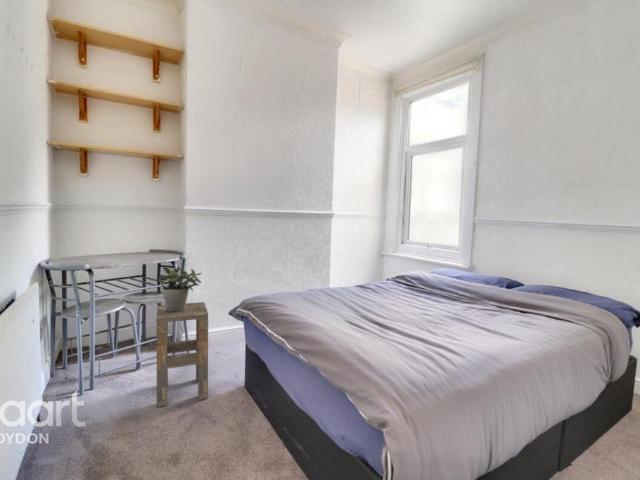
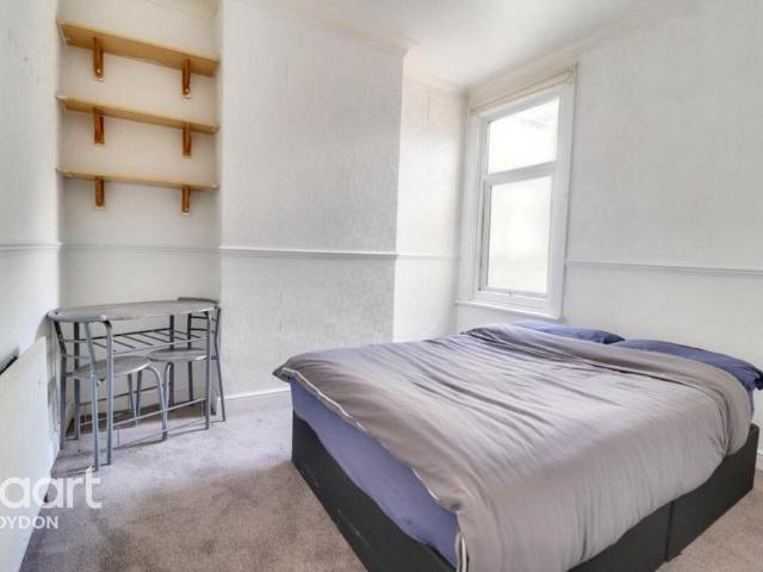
- potted plant [157,266,203,312]
- side table [155,301,209,408]
